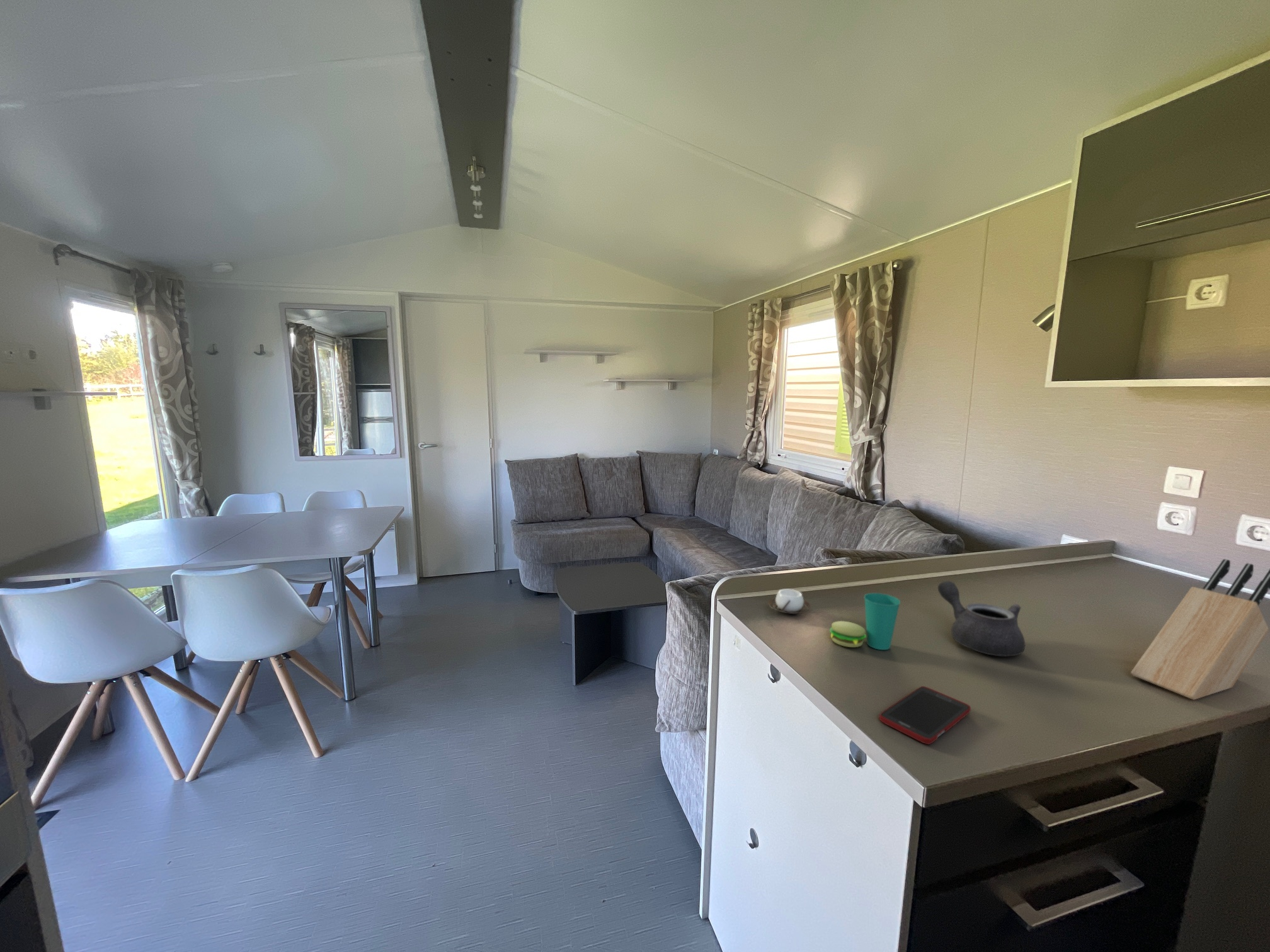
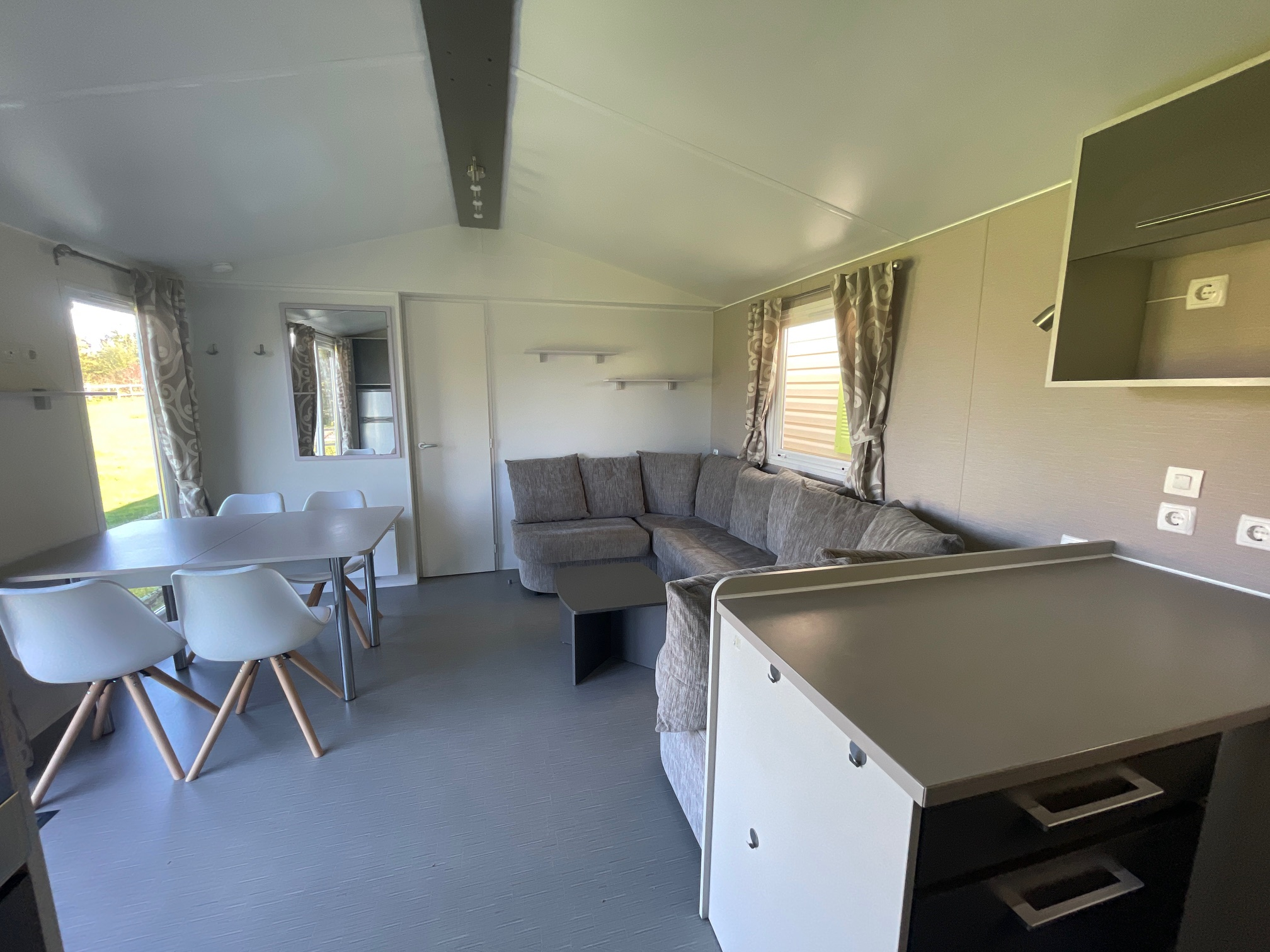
- cell phone [879,686,971,745]
- cup [829,592,901,650]
- teapot [937,580,1026,657]
- cup [767,589,811,615]
- knife block [1130,558,1270,700]
